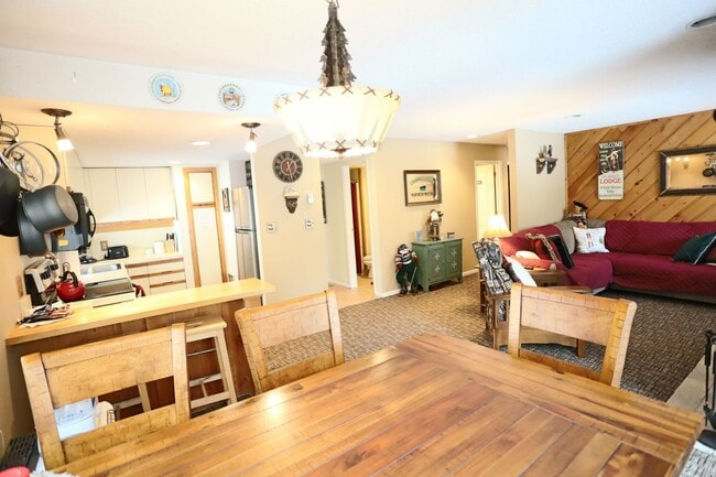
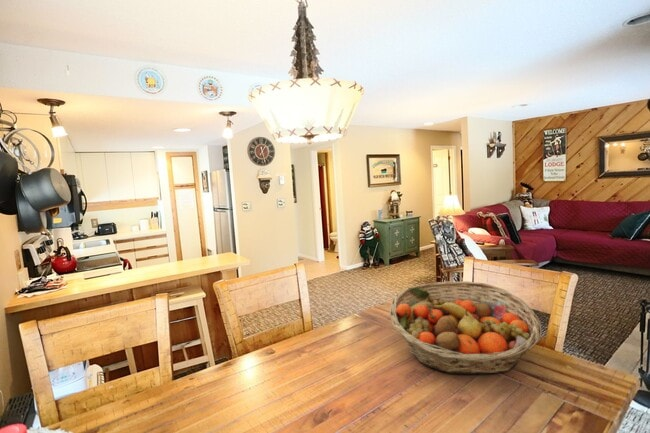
+ fruit basket [389,280,543,375]
